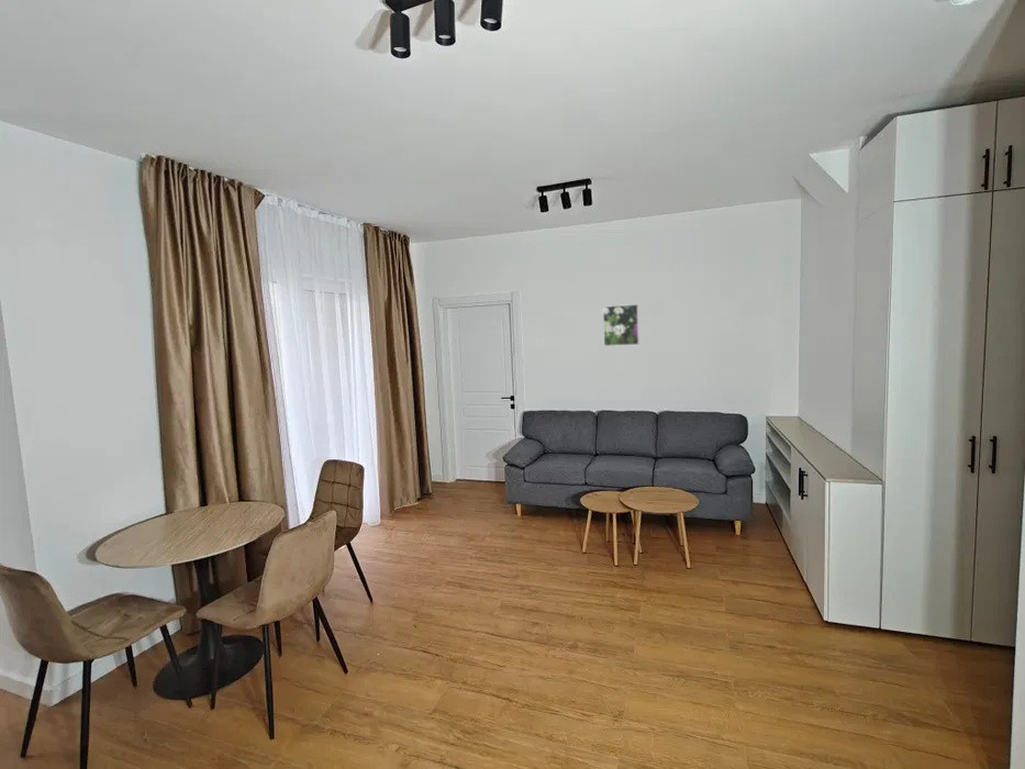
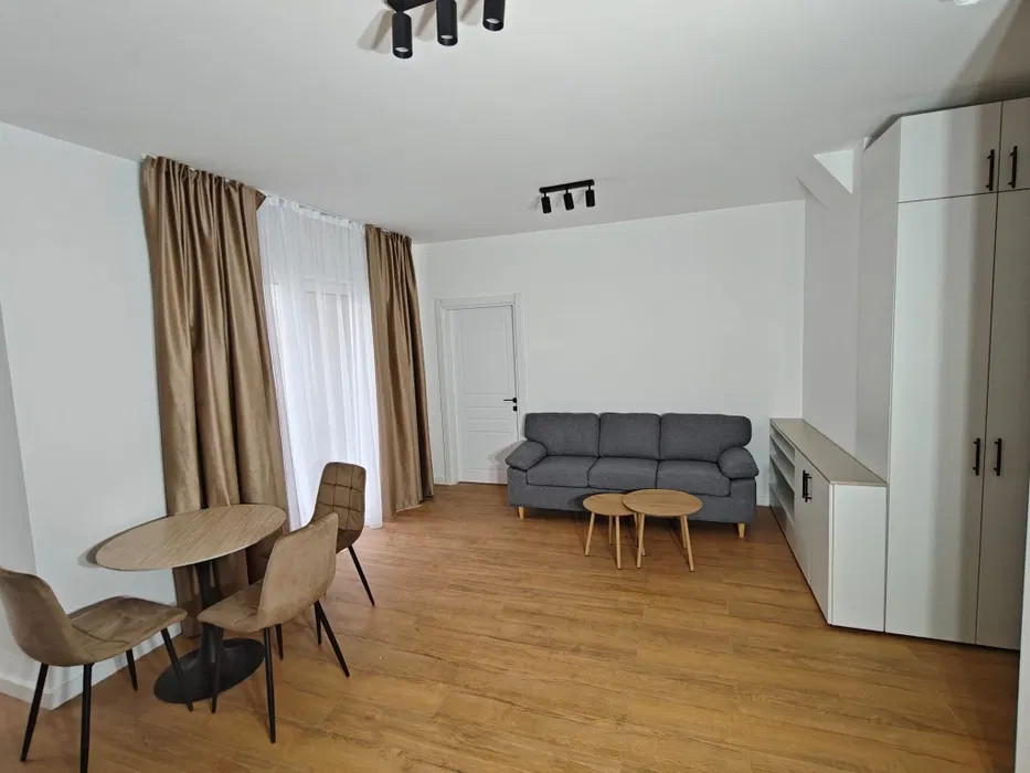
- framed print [602,303,640,347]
